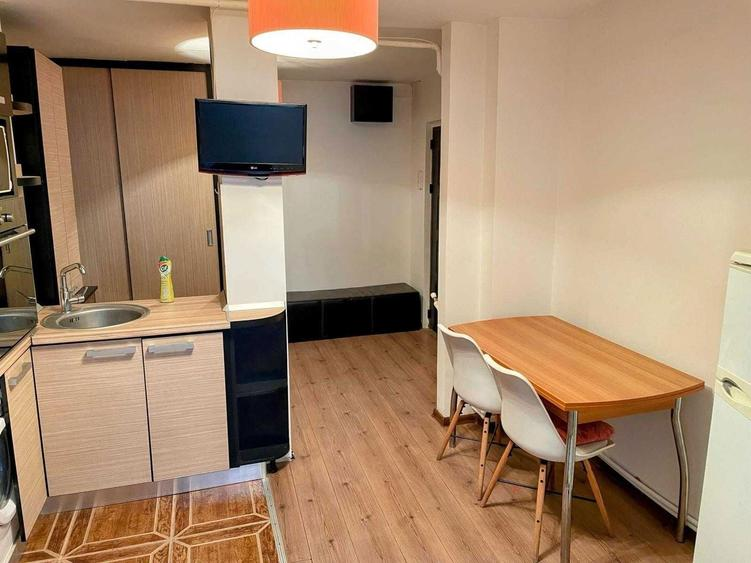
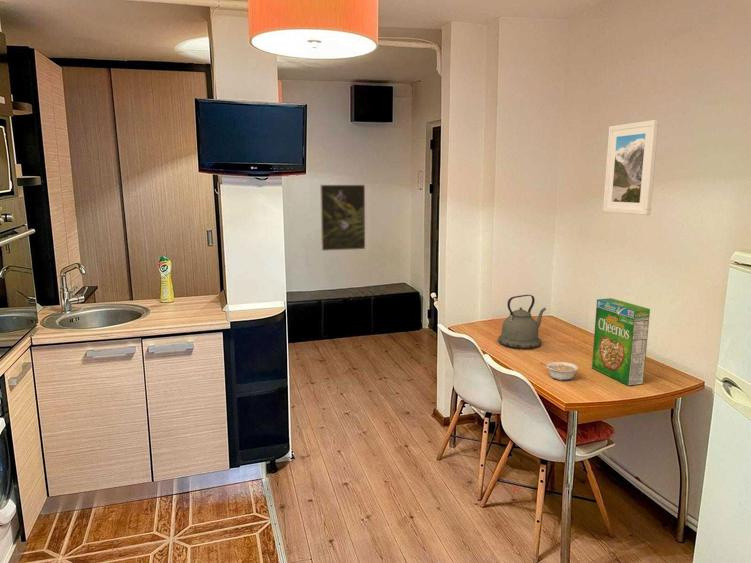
+ kettle [497,294,547,350]
+ cereal box [591,297,651,387]
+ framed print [319,184,366,252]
+ legume [539,361,579,381]
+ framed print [602,119,660,216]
